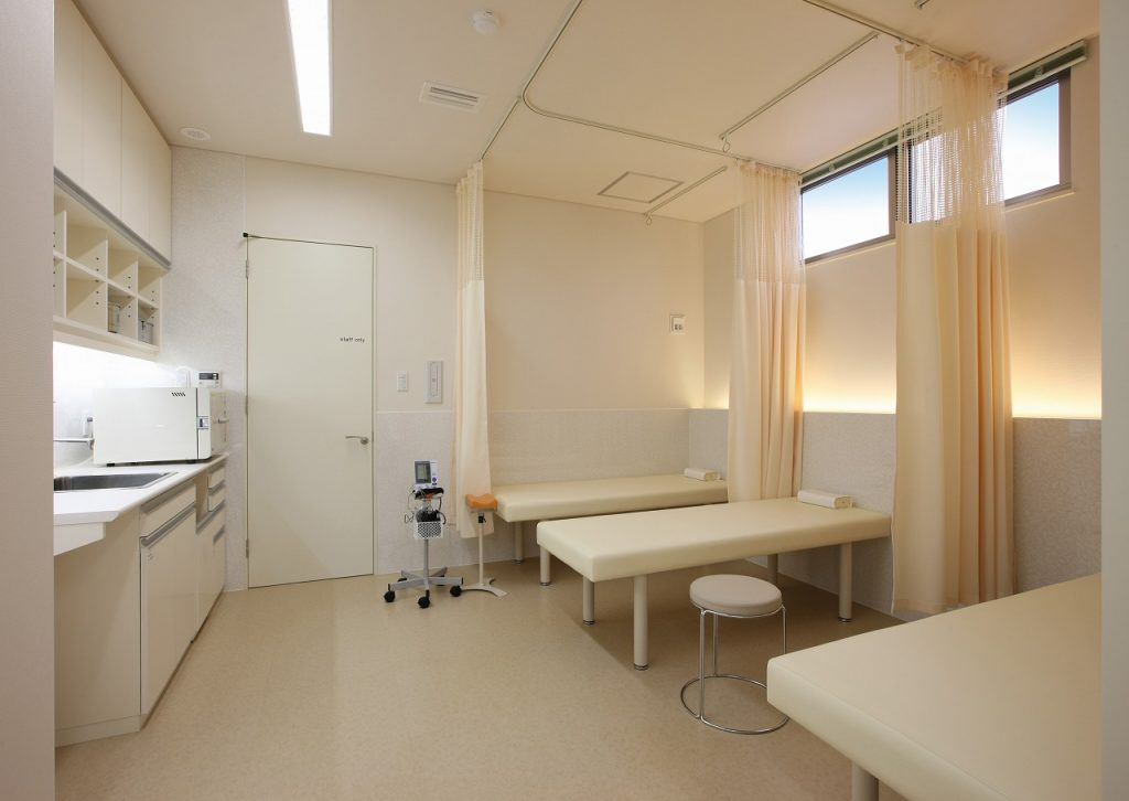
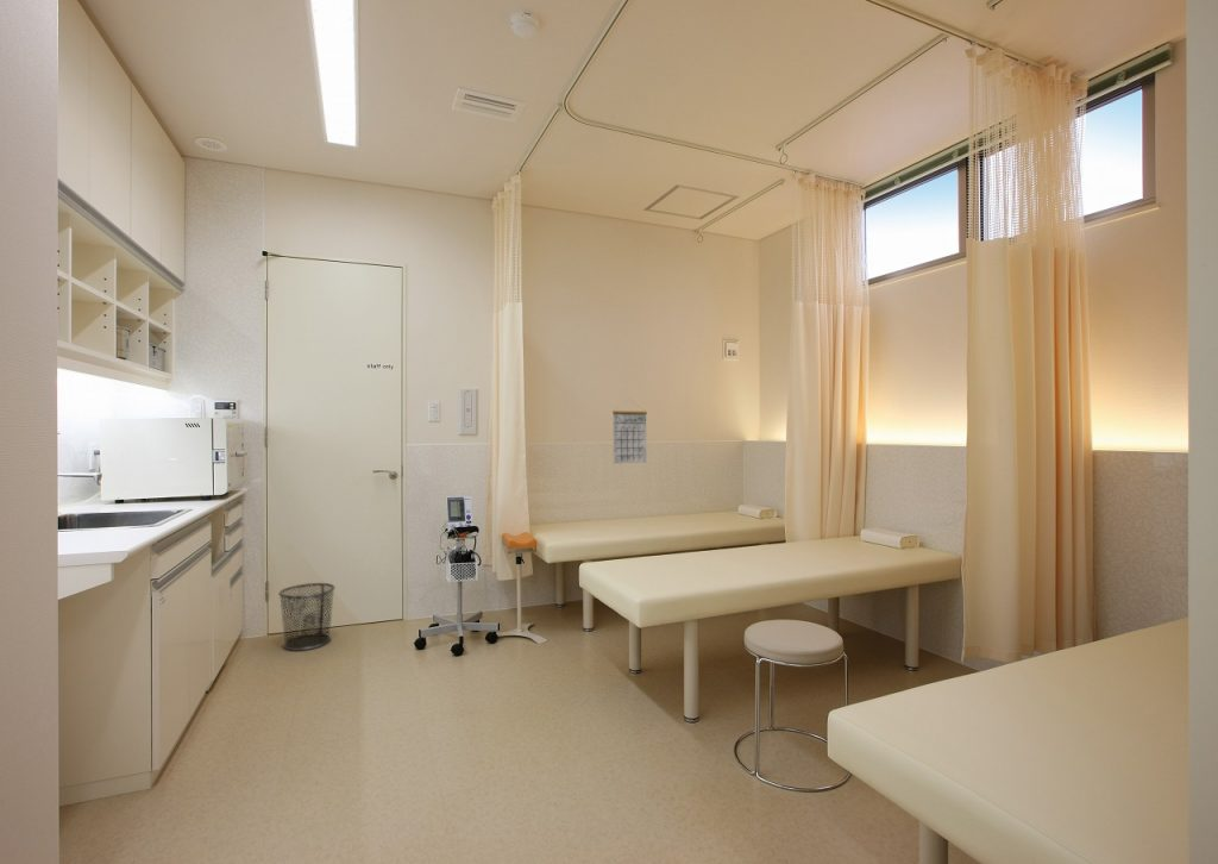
+ calendar [611,399,648,465]
+ waste bin [277,582,337,652]
